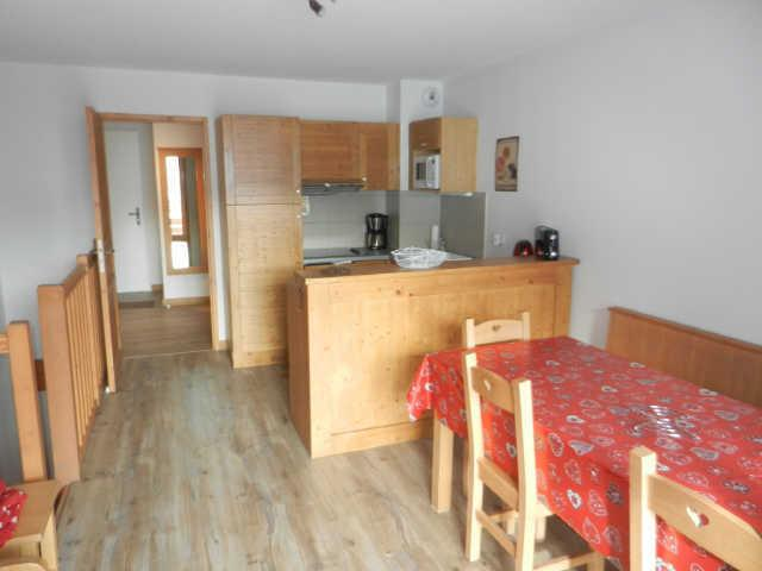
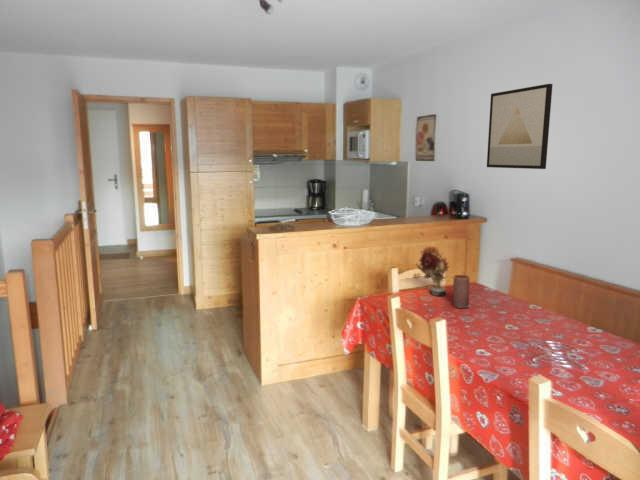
+ wall art [486,83,554,170]
+ candle [452,274,470,309]
+ artificial flower [414,245,451,297]
